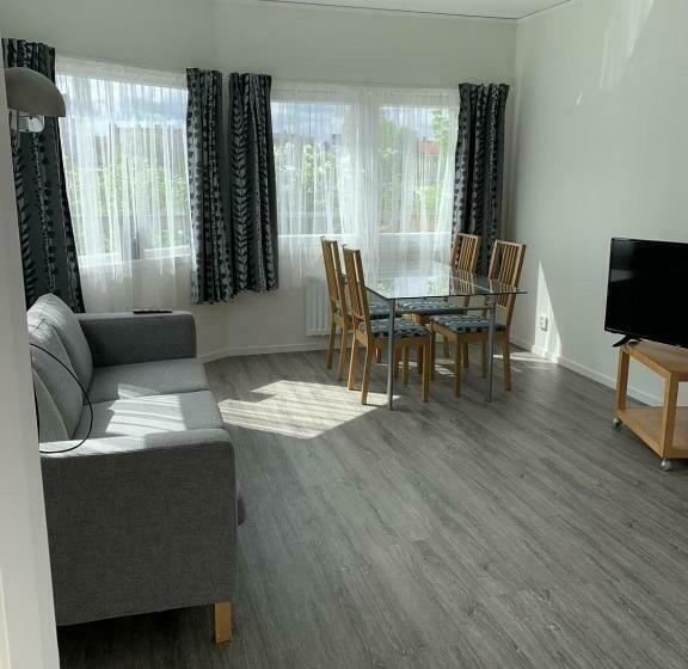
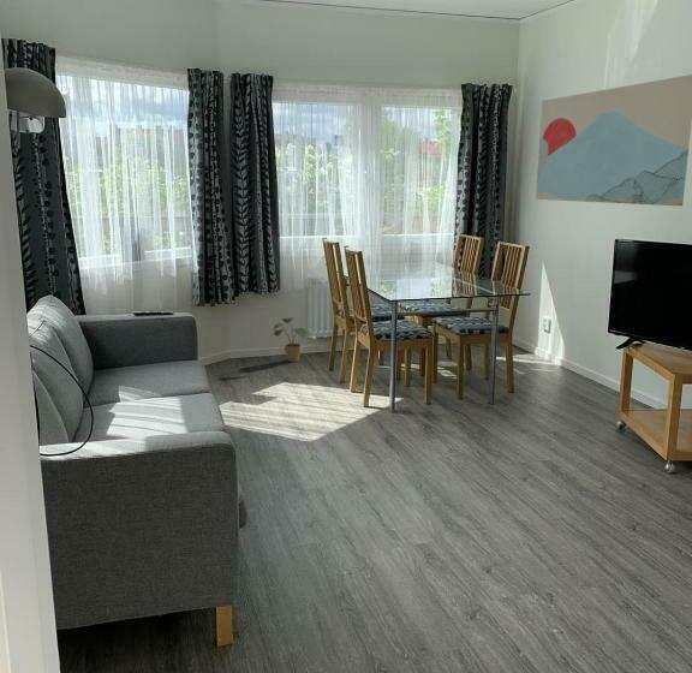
+ potted plant [273,316,316,363]
+ wall art [535,73,692,207]
